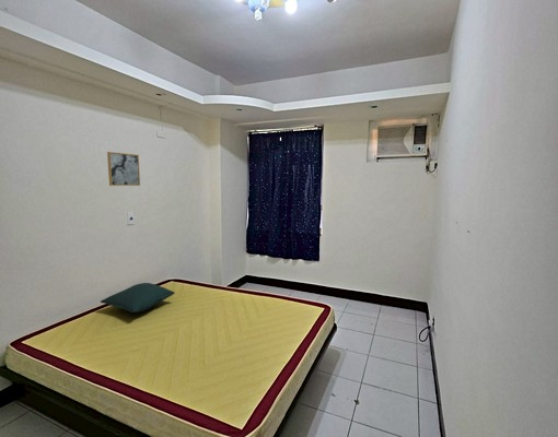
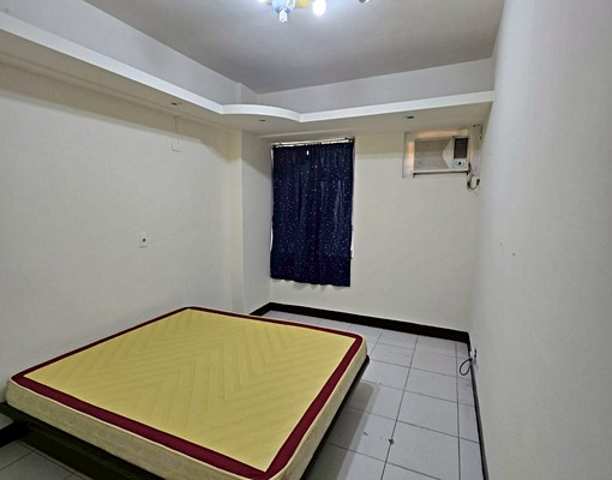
- wall art [106,151,141,187]
- pillow [100,282,176,314]
